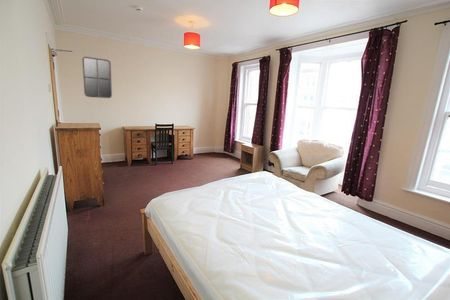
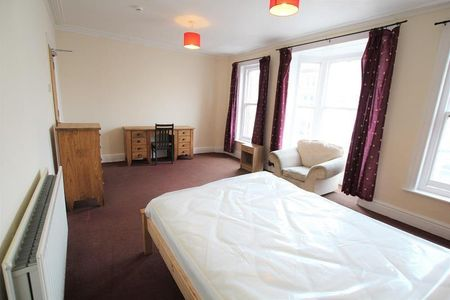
- home mirror [81,56,113,99]
